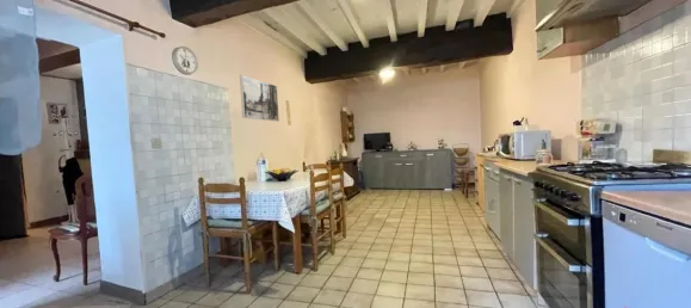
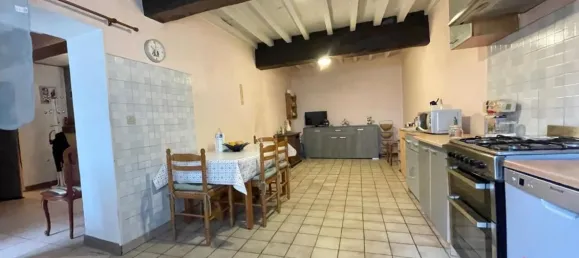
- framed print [239,74,280,123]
